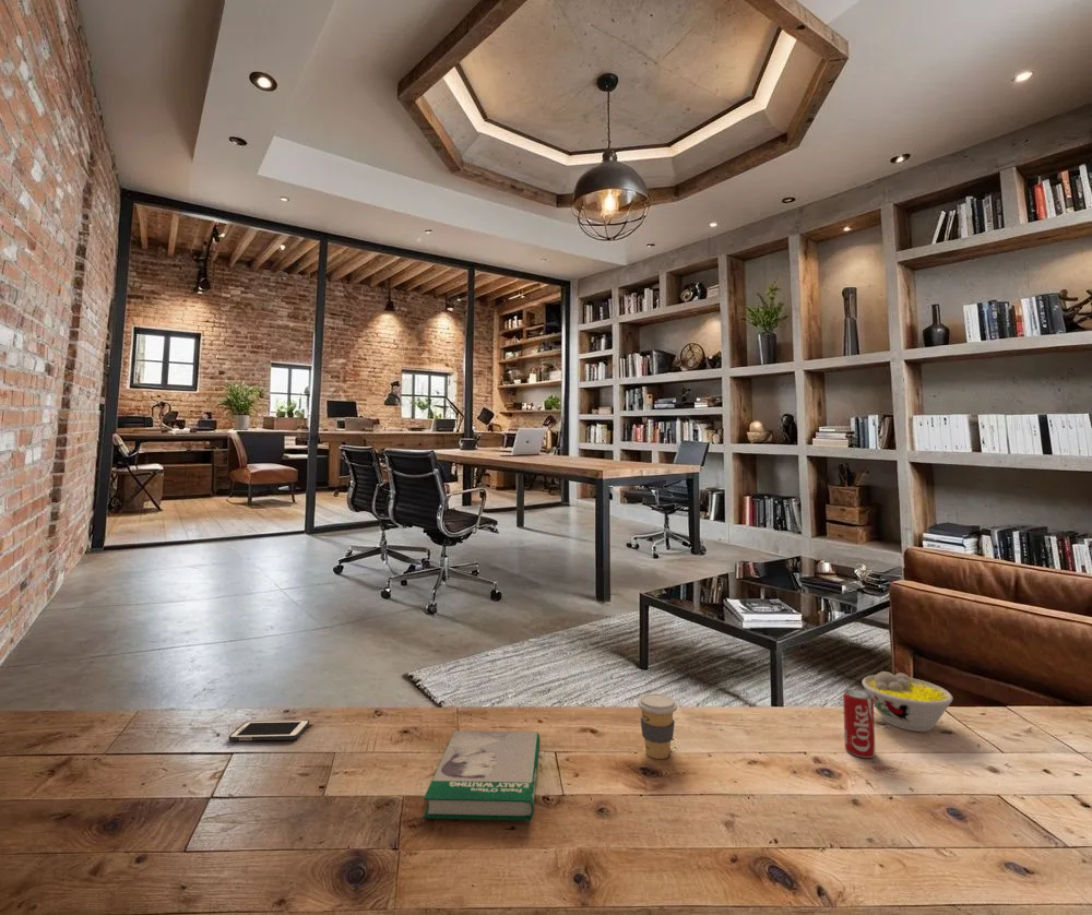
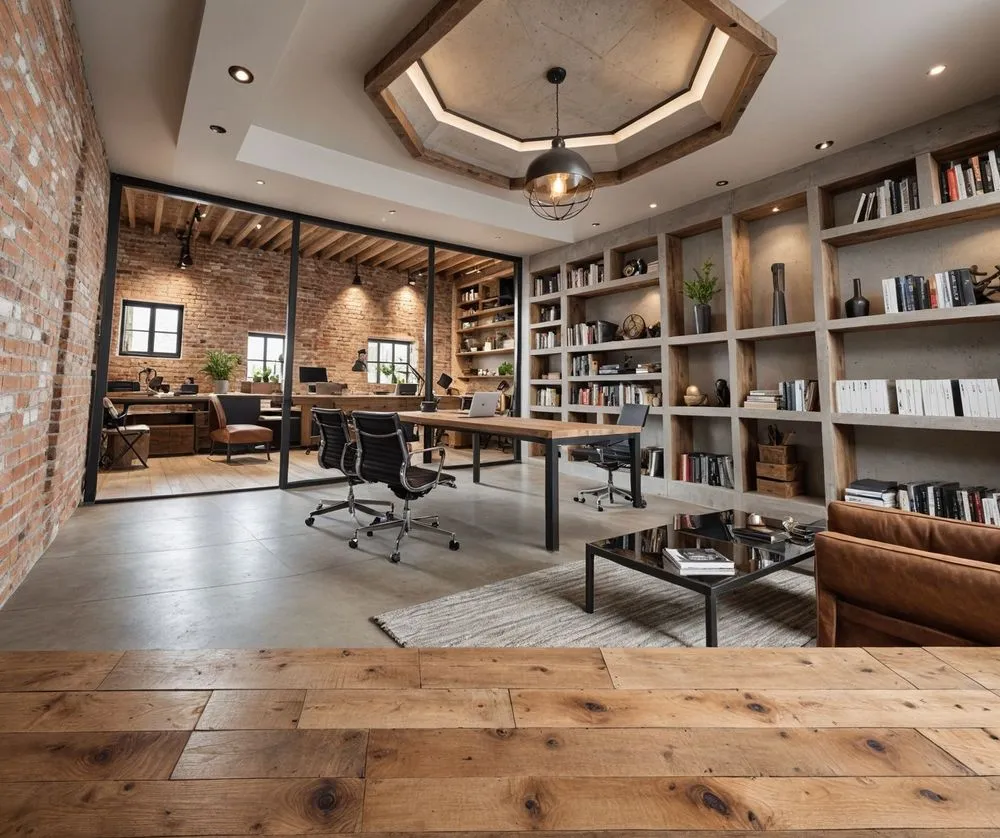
- cell phone [228,720,310,741]
- beverage can [842,689,877,759]
- book [423,729,542,822]
- bowl [860,670,953,733]
- coffee cup [637,692,678,760]
